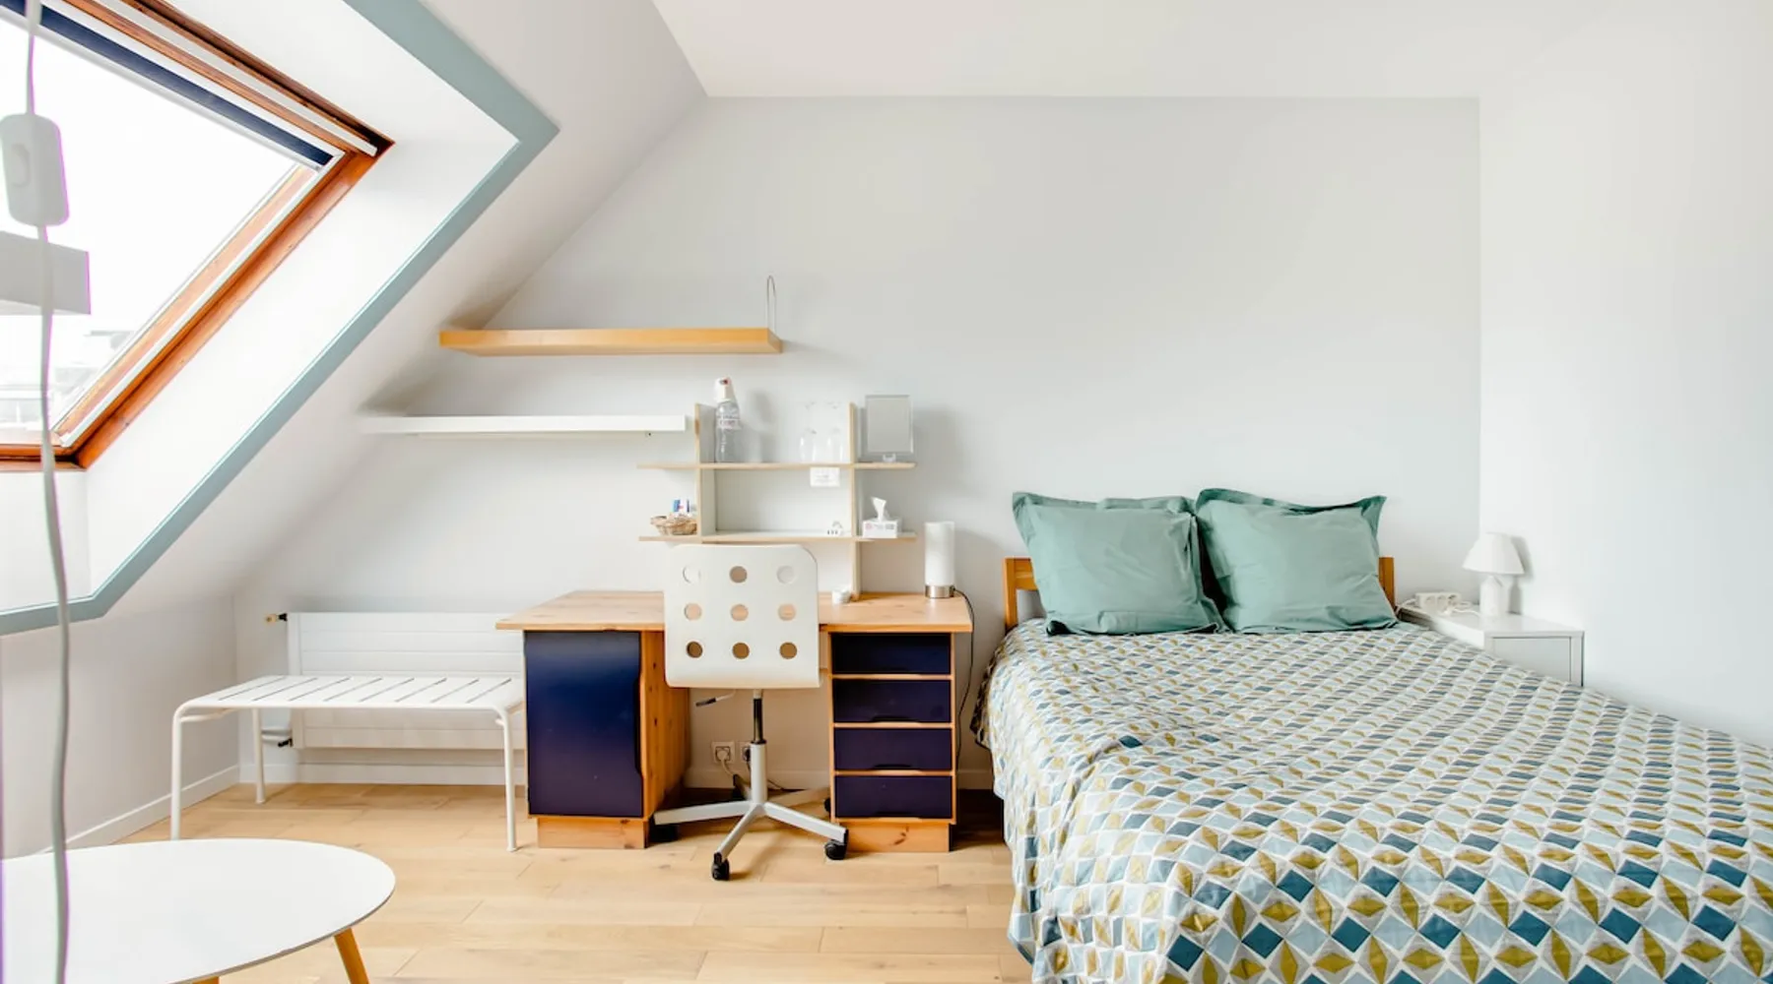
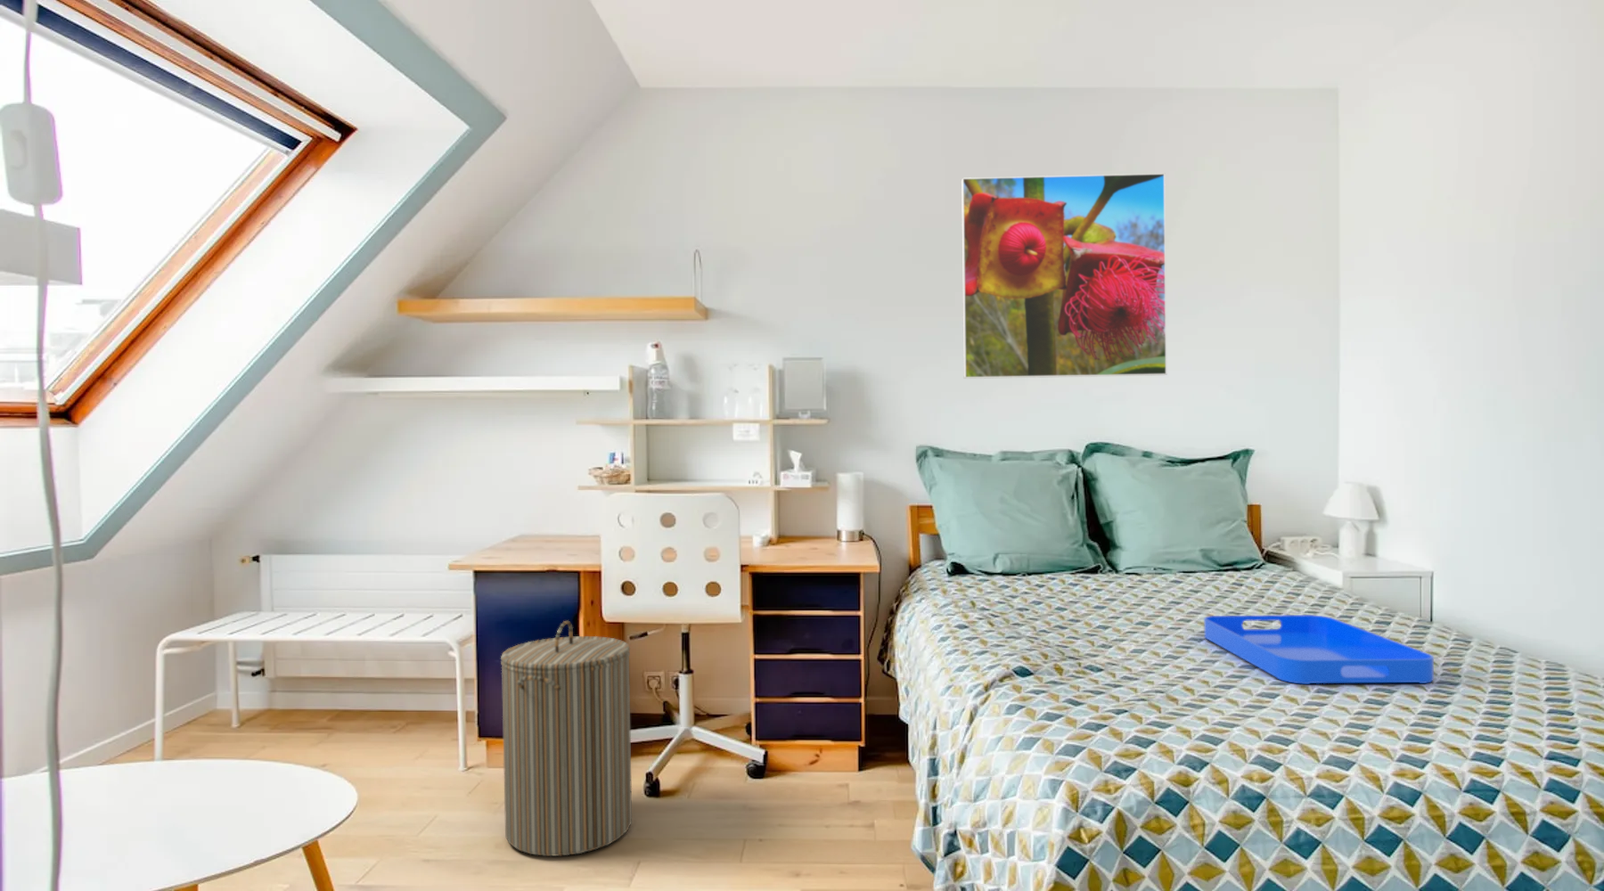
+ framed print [961,172,1167,380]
+ serving tray [1202,613,1435,685]
+ laundry hamper [500,619,633,857]
